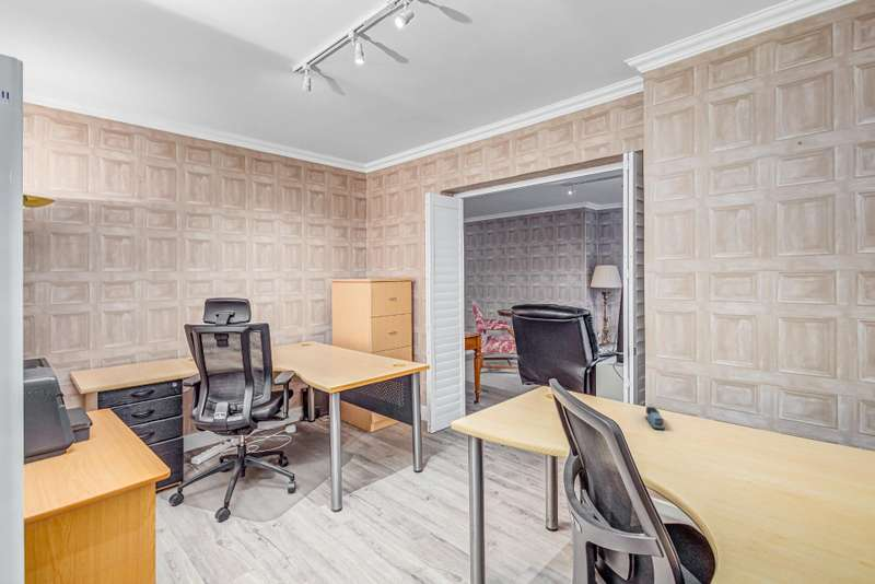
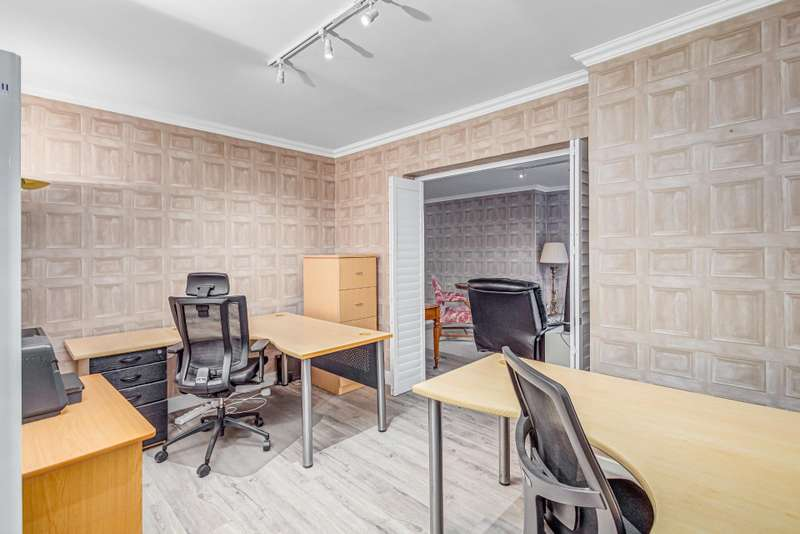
- stapler [644,406,666,431]
